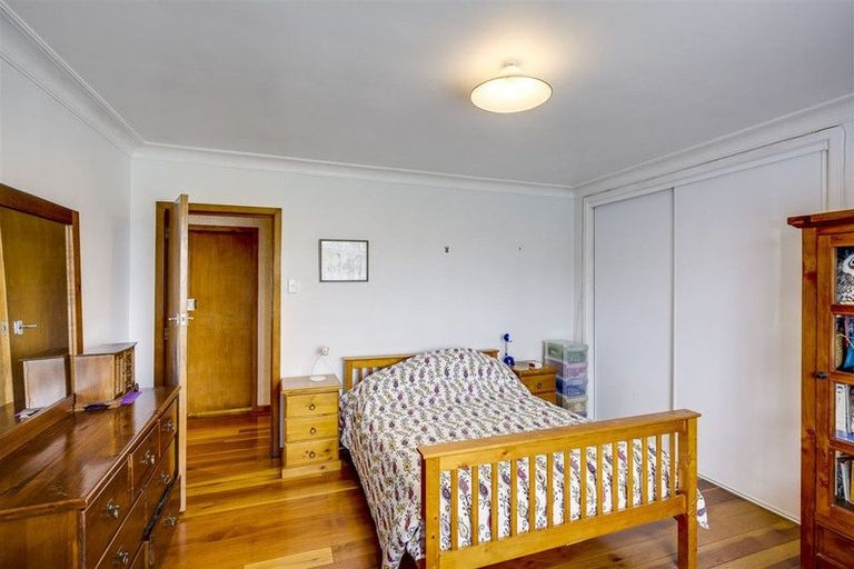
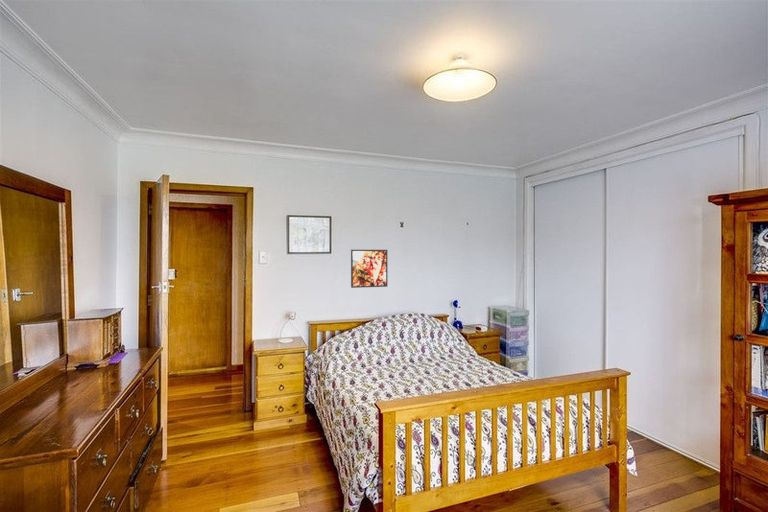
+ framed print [350,249,388,289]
